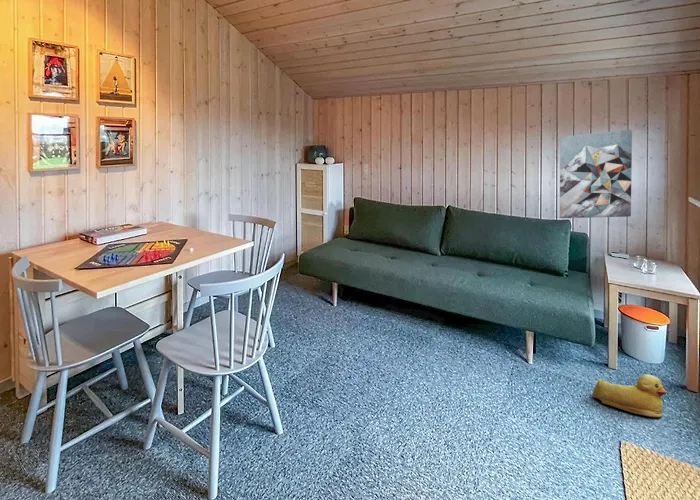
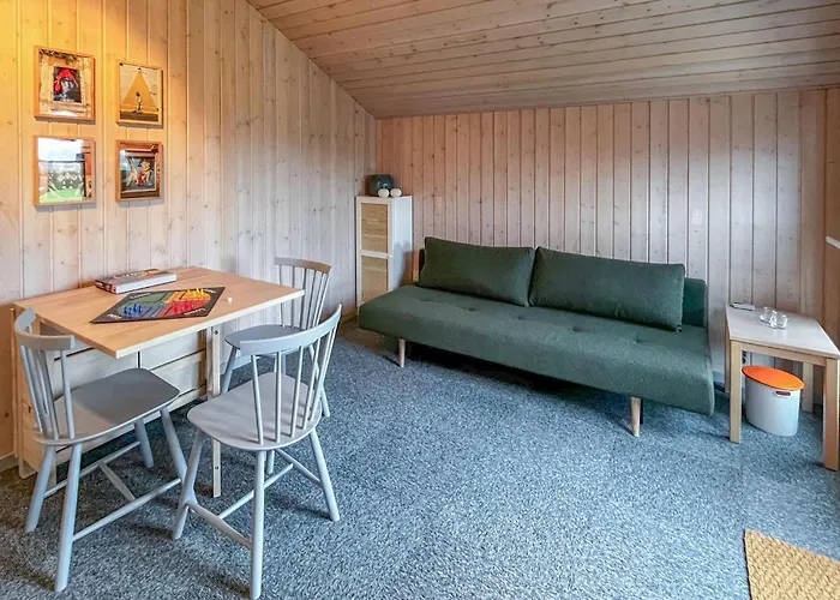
- rubber duck [592,373,669,418]
- wall art [559,128,633,219]
